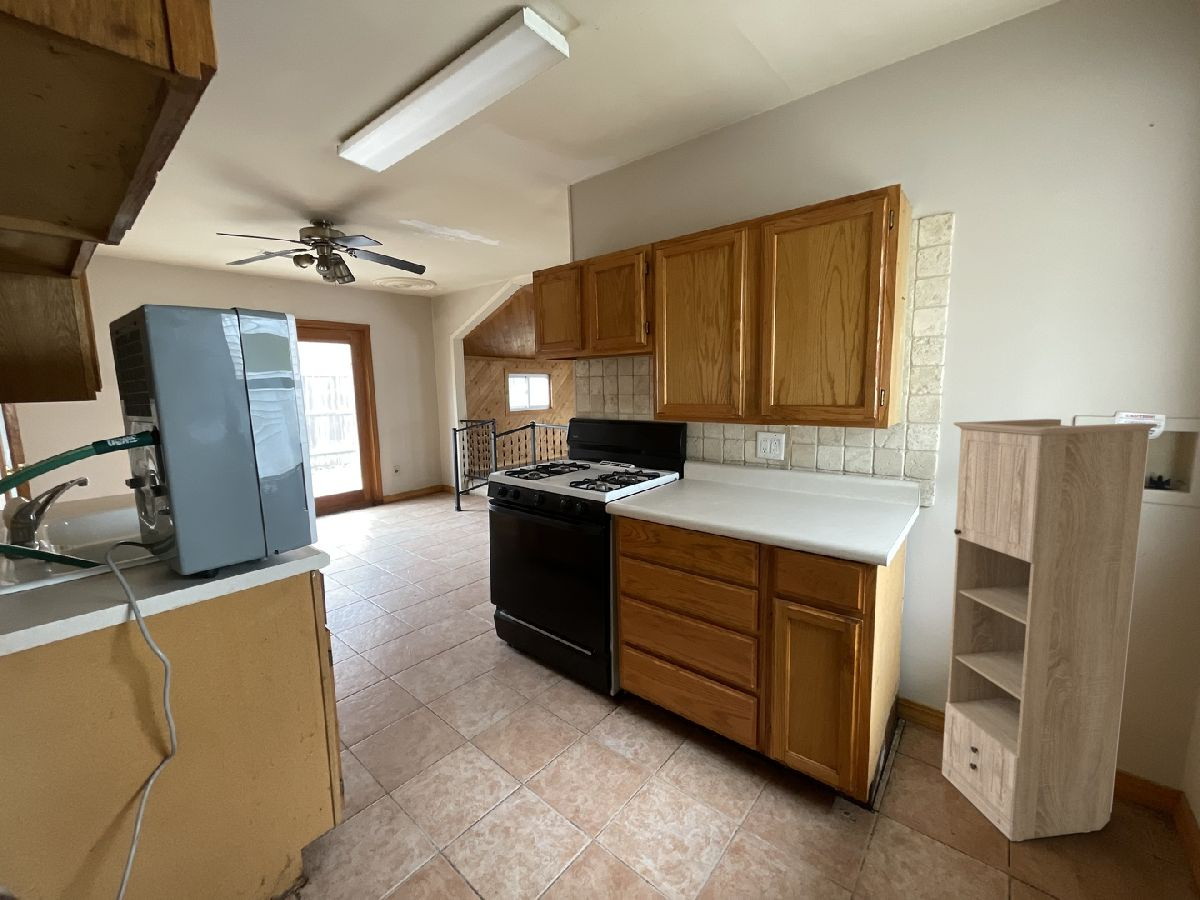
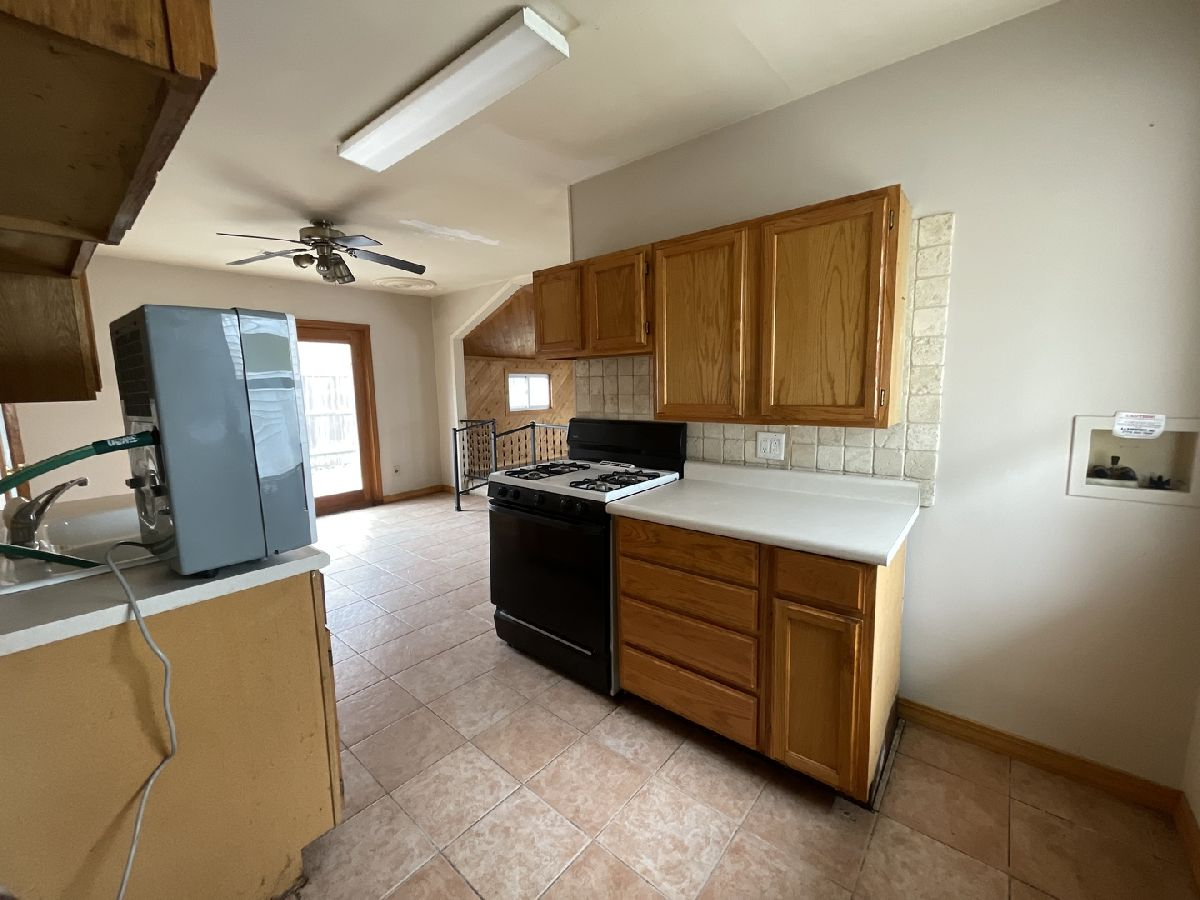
- storage cabinet [941,418,1158,842]
